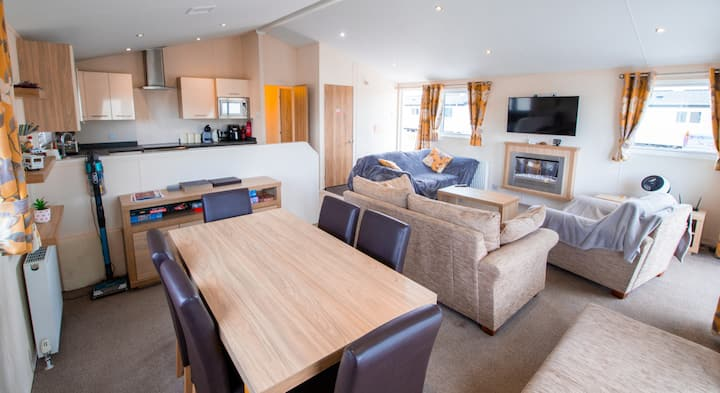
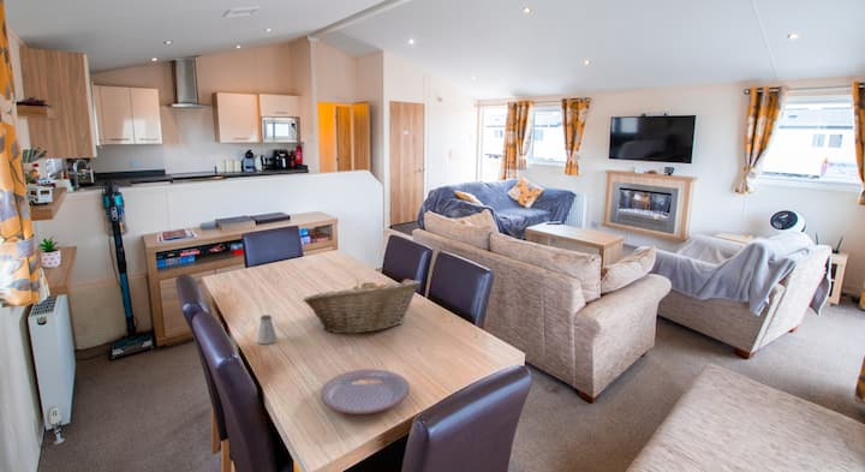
+ saltshaker [256,313,278,345]
+ fruit basket [302,279,422,334]
+ plate [320,369,411,416]
